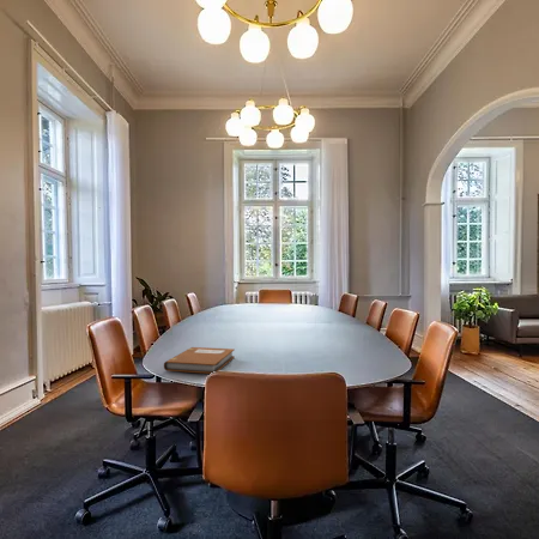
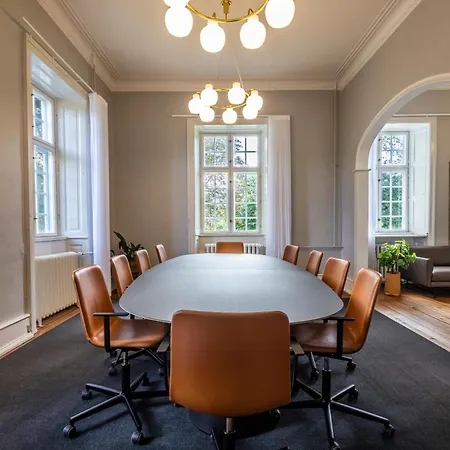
- notebook [163,346,236,375]
